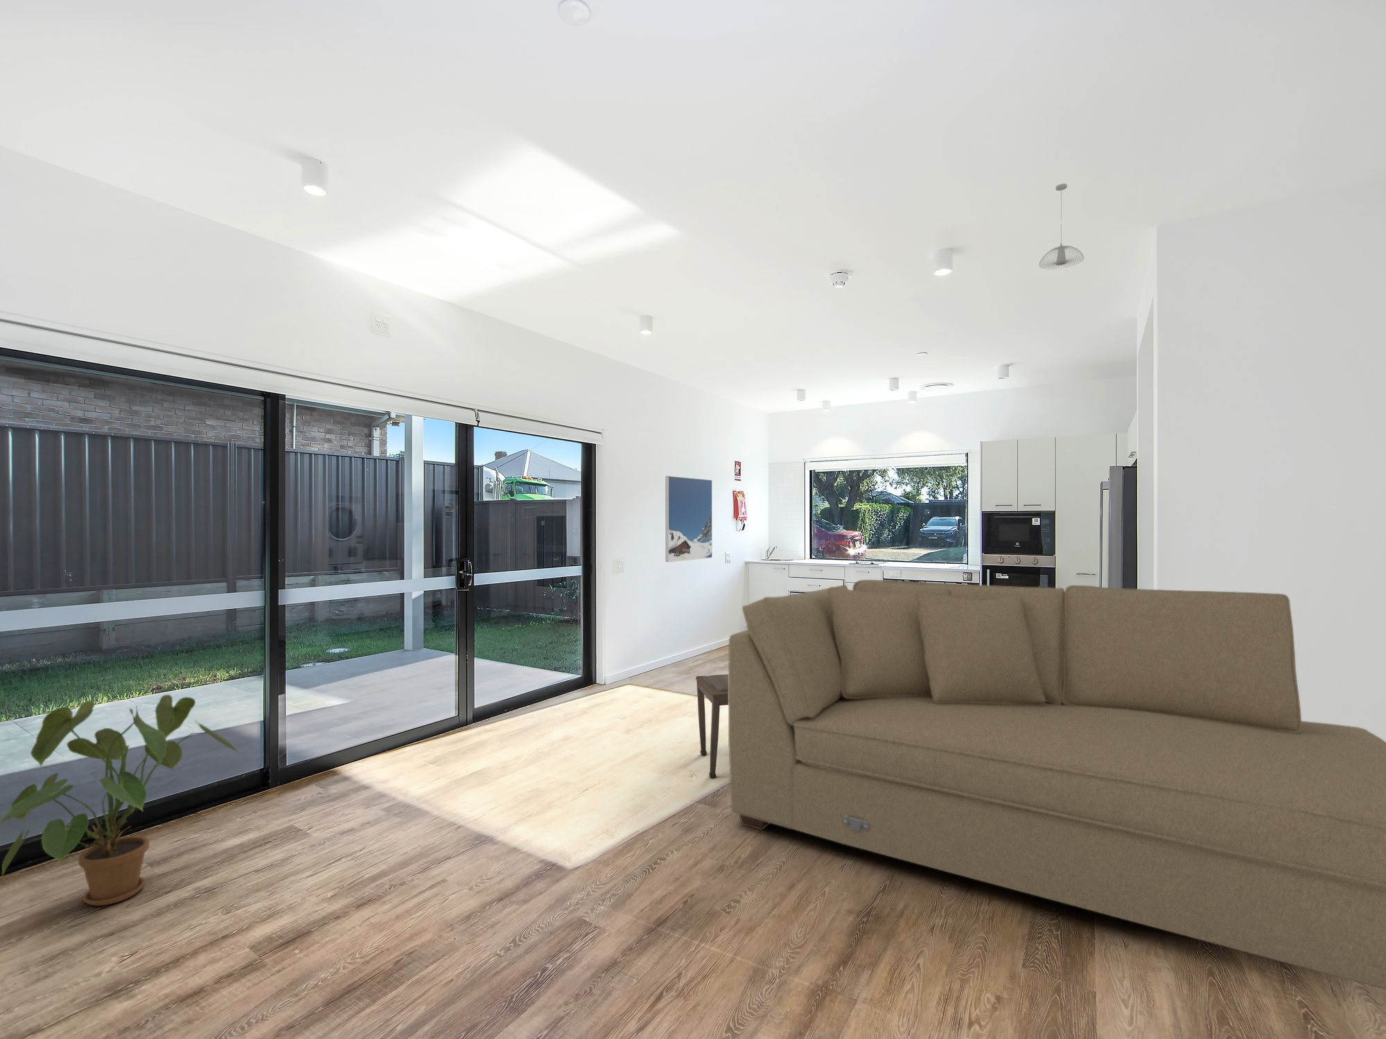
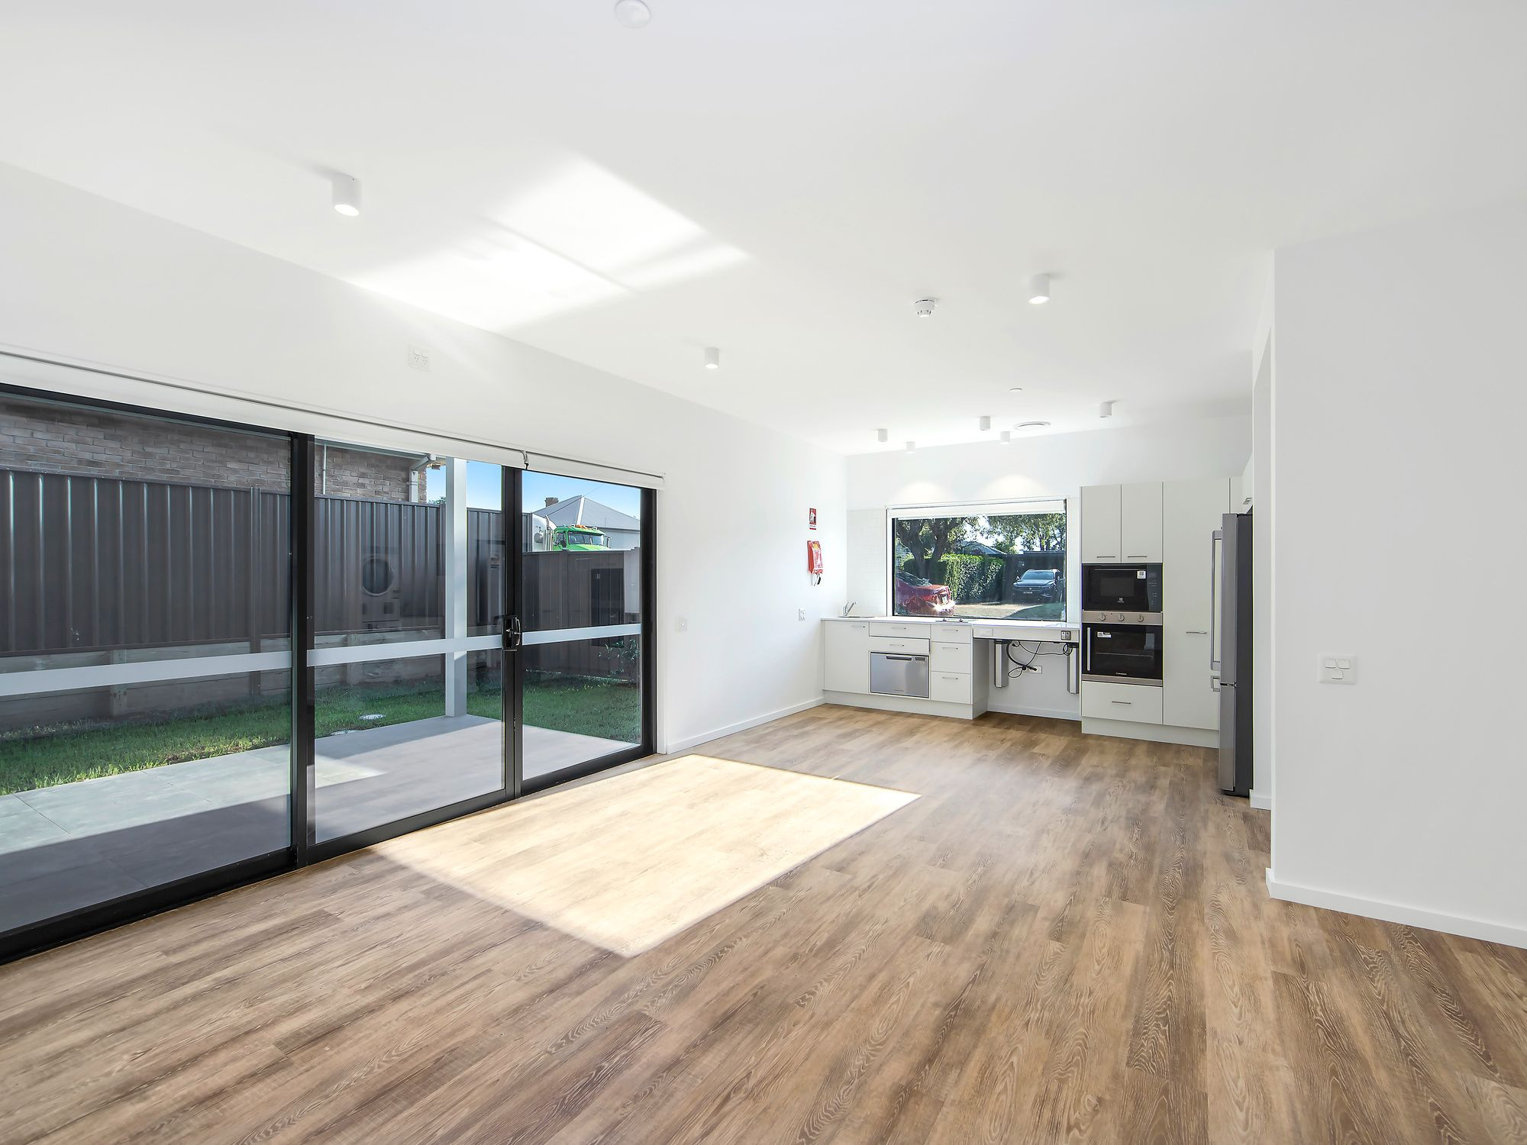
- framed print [665,475,713,562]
- pendant light [1038,183,1085,271]
- dining chair [695,674,728,778]
- sofa [728,580,1386,990]
- house plant [0,694,246,907]
